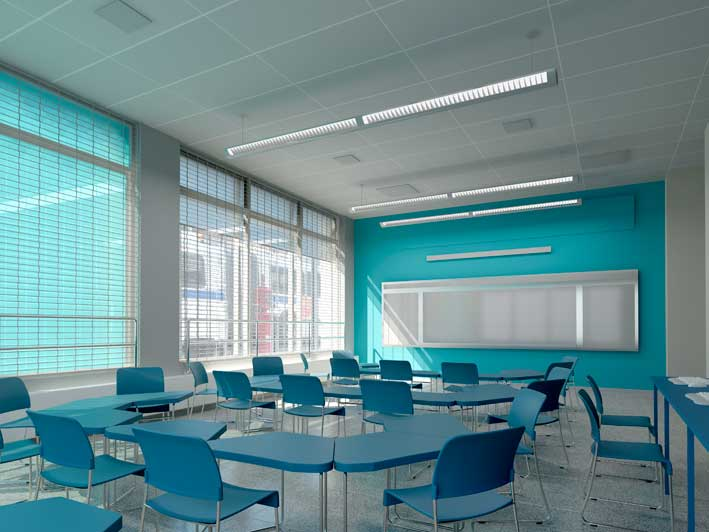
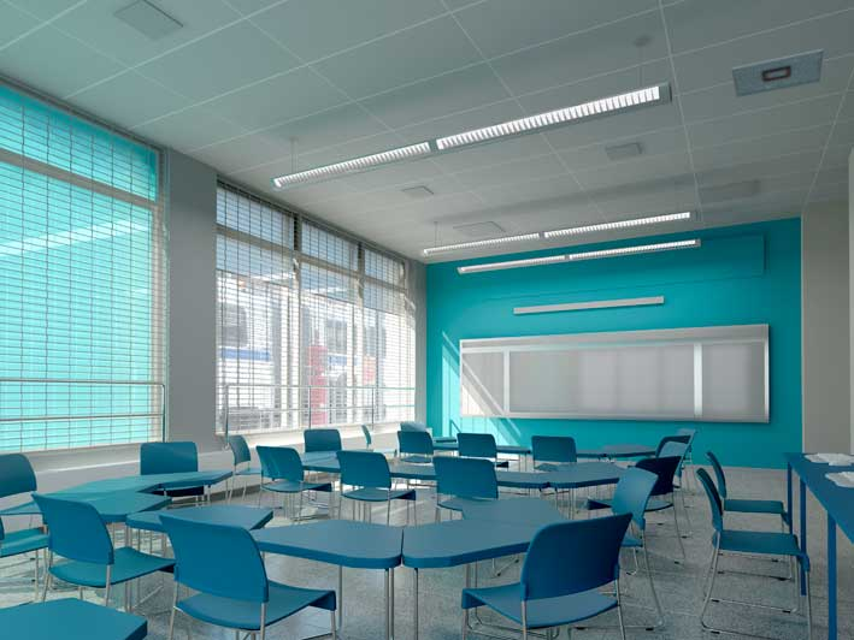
+ ceiling vent [730,48,825,99]
